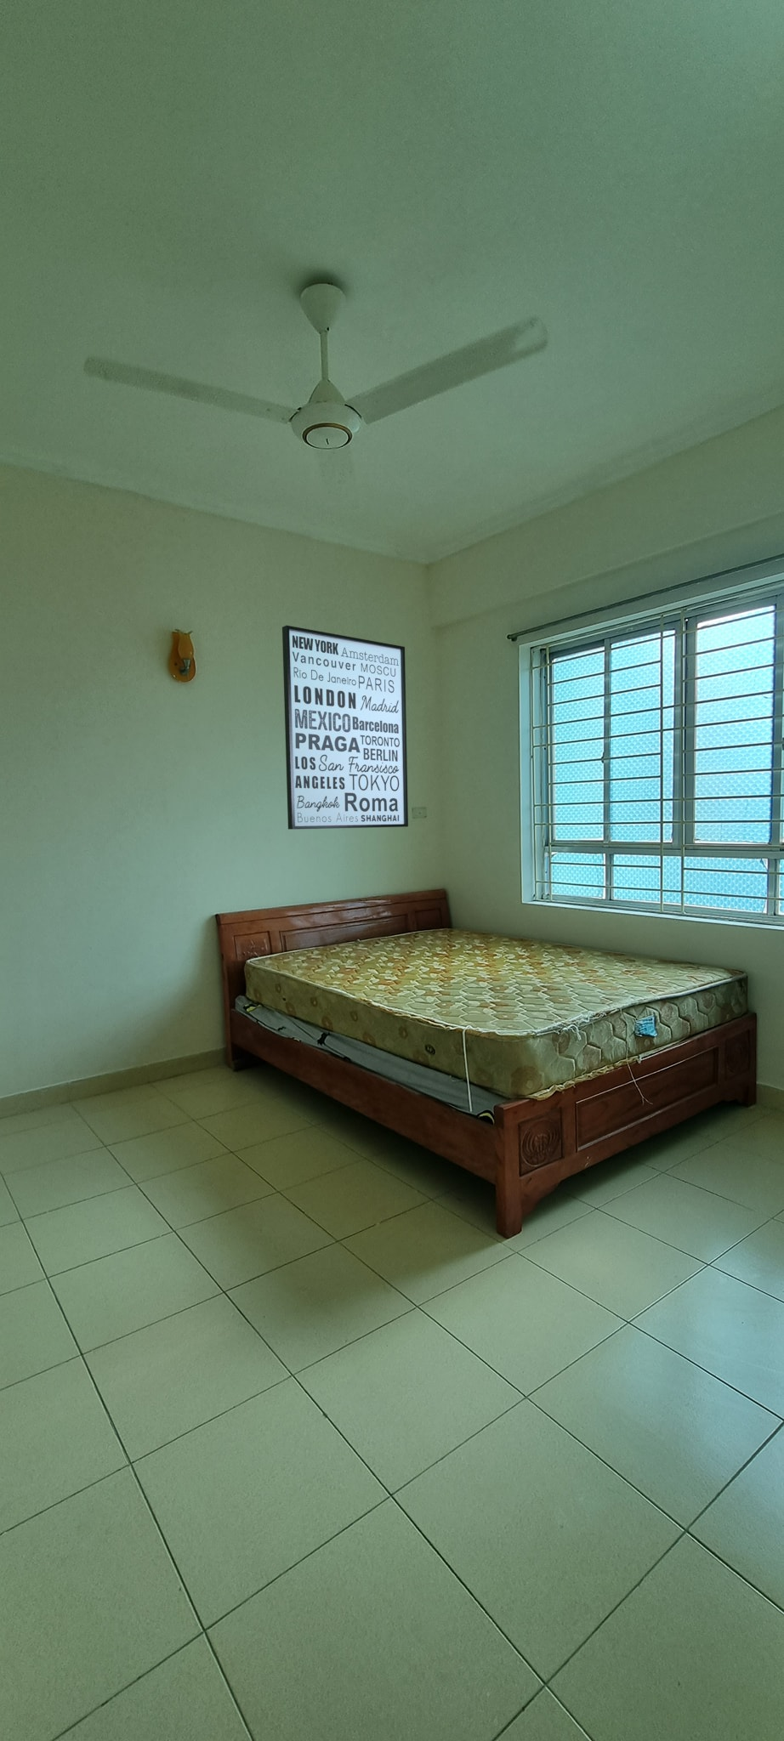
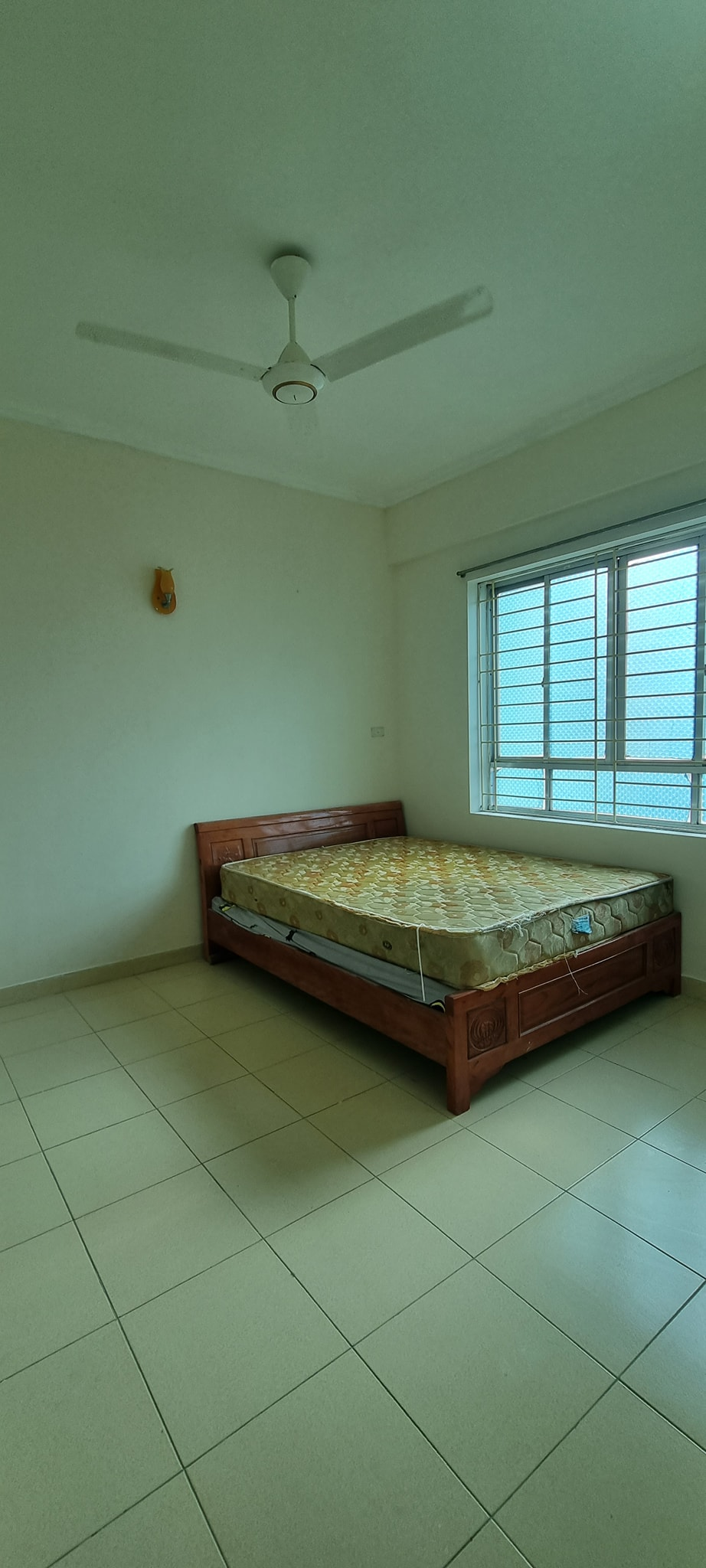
- wall art [281,625,409,831]
